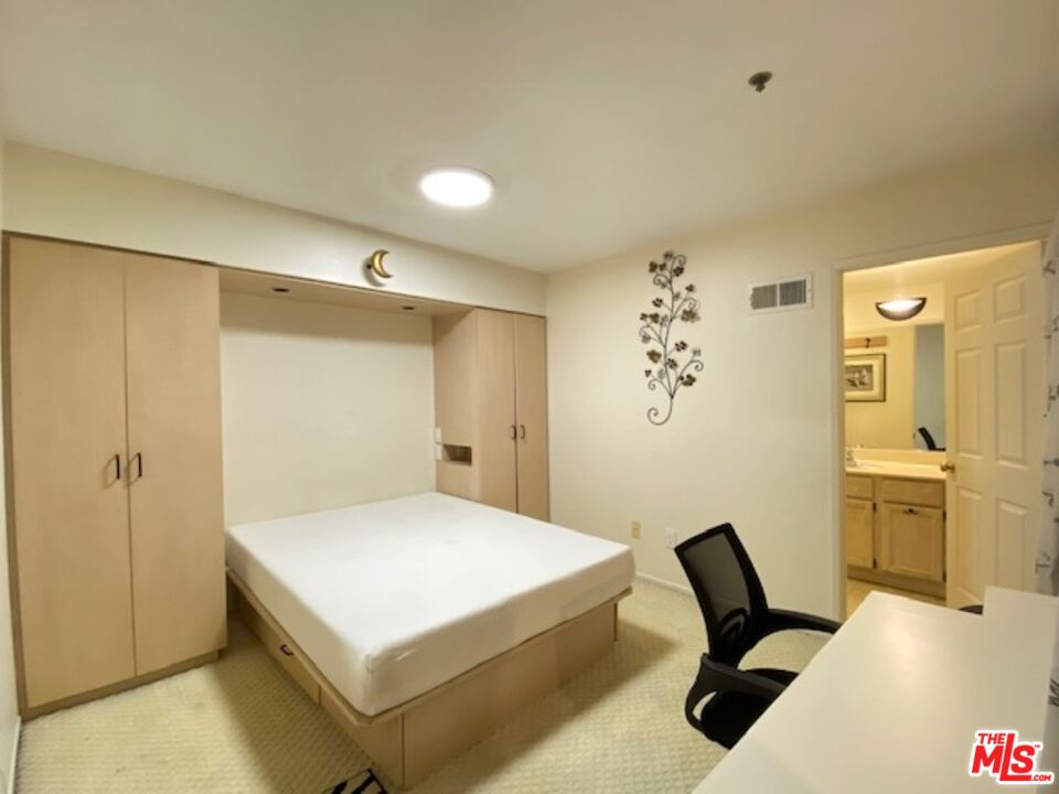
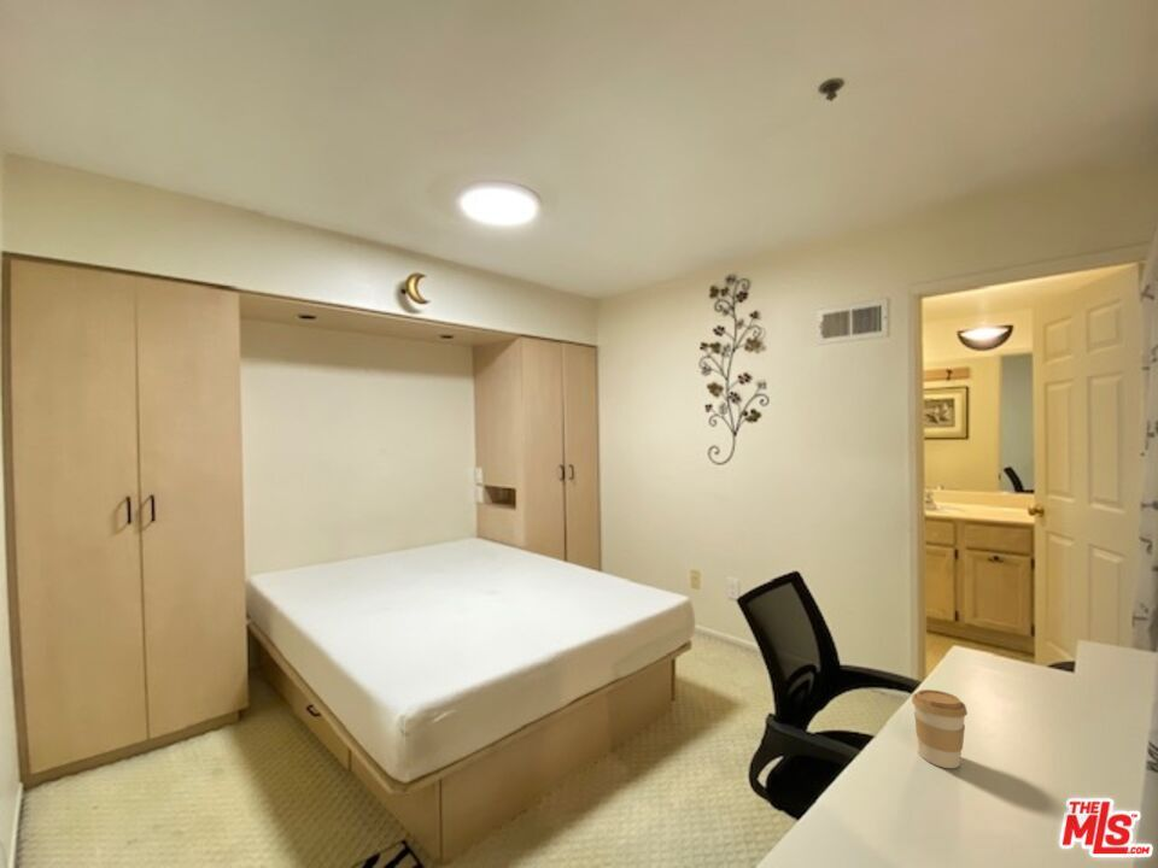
+ coffee cup [911,688,969,769]
